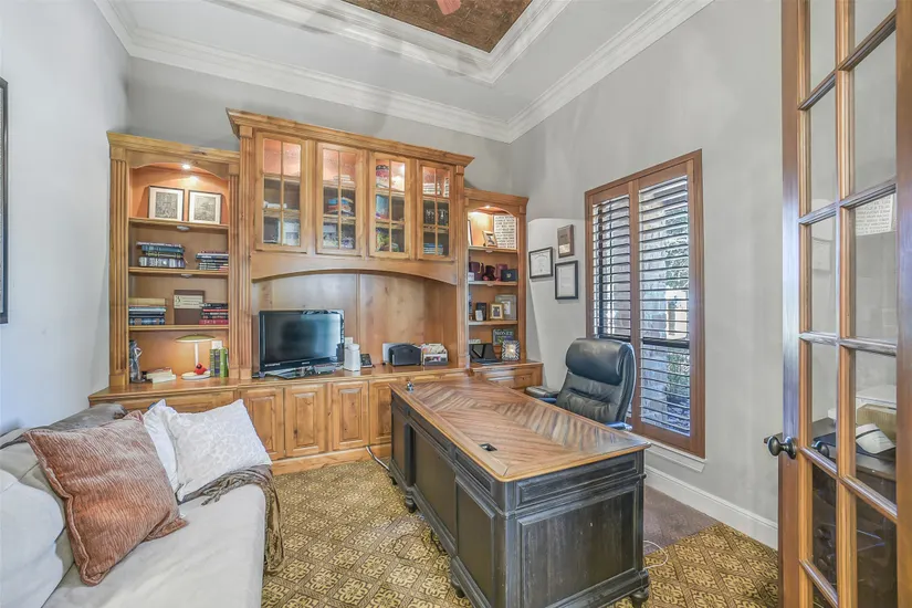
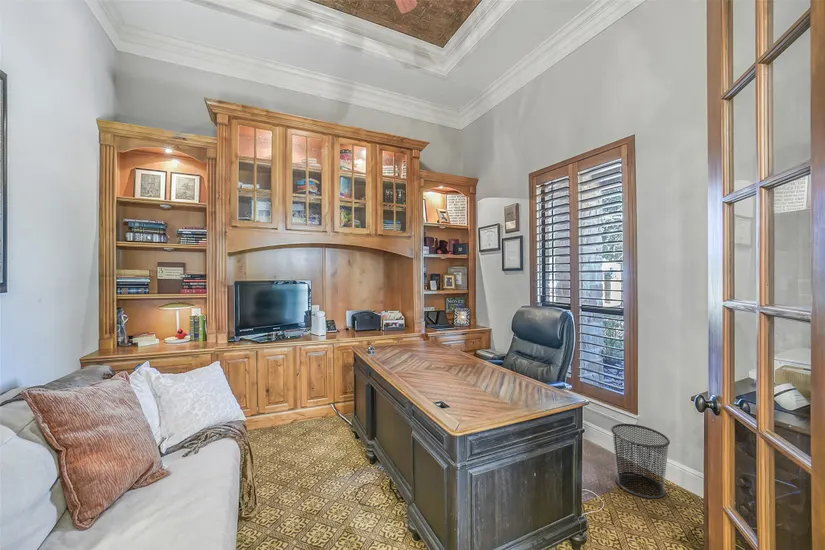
+ waste bin [610,423,671,500]
